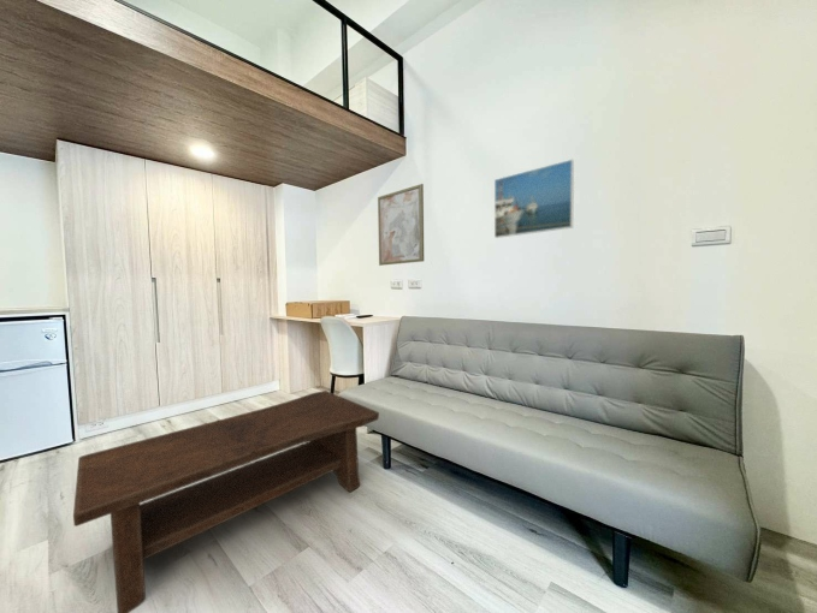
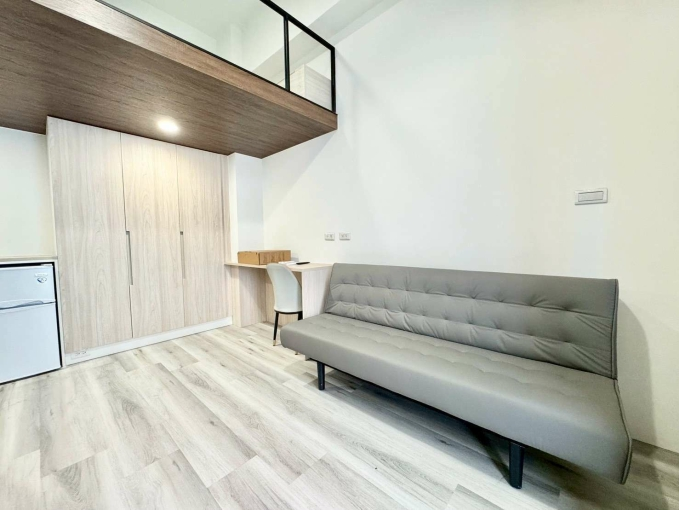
- wall art [377,183,425,267]
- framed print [493,157,575,239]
- coffee table [72,389,380,613]
